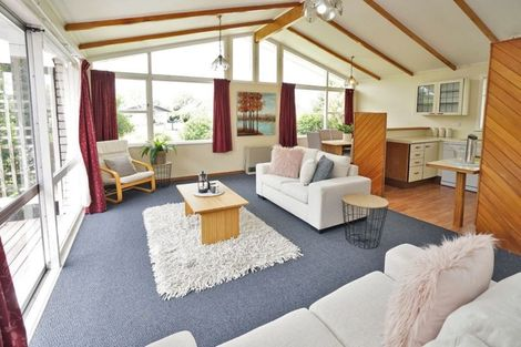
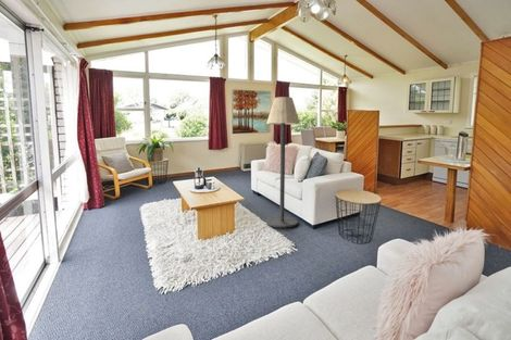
+ floor lamp [265,96,301,228]
